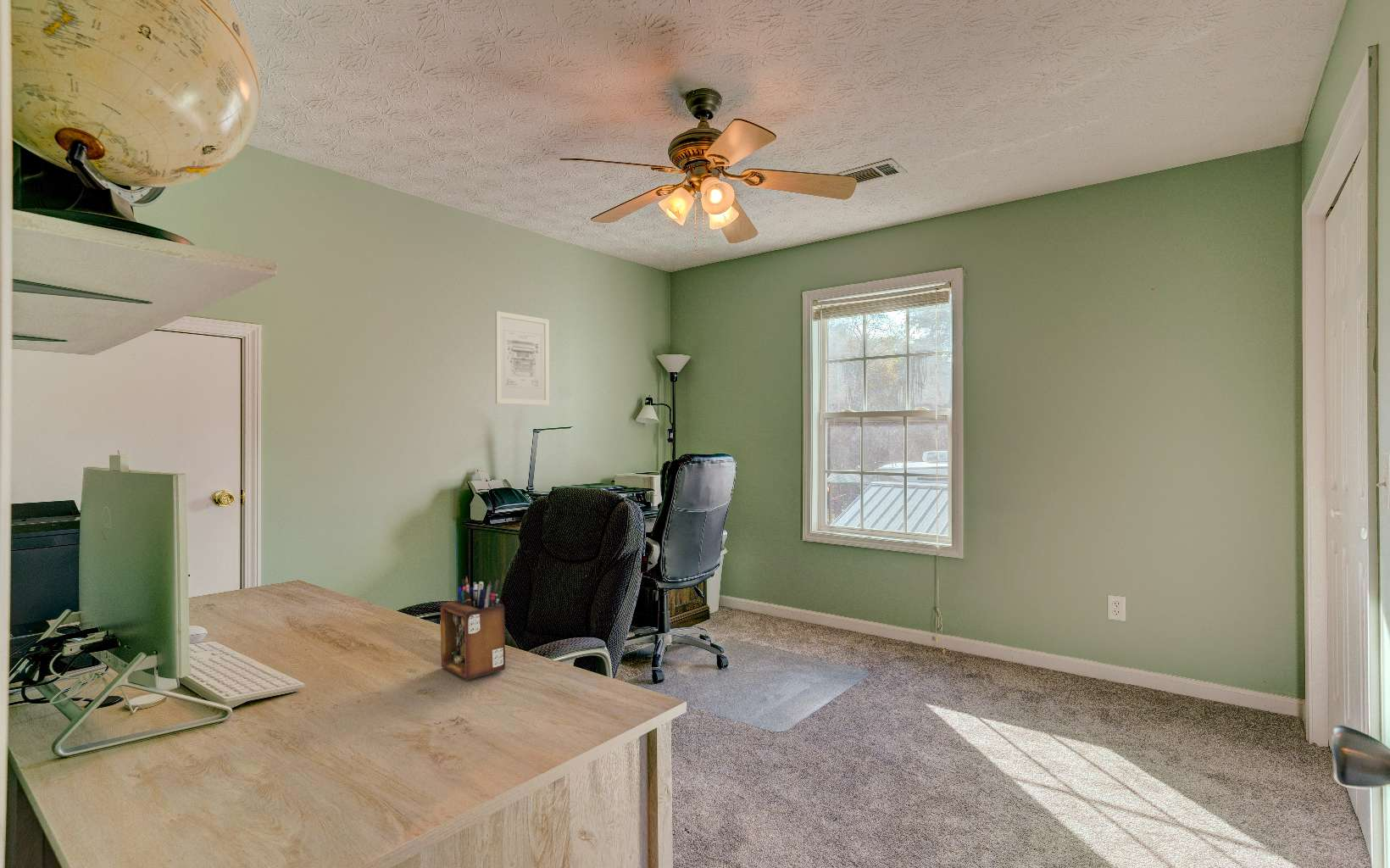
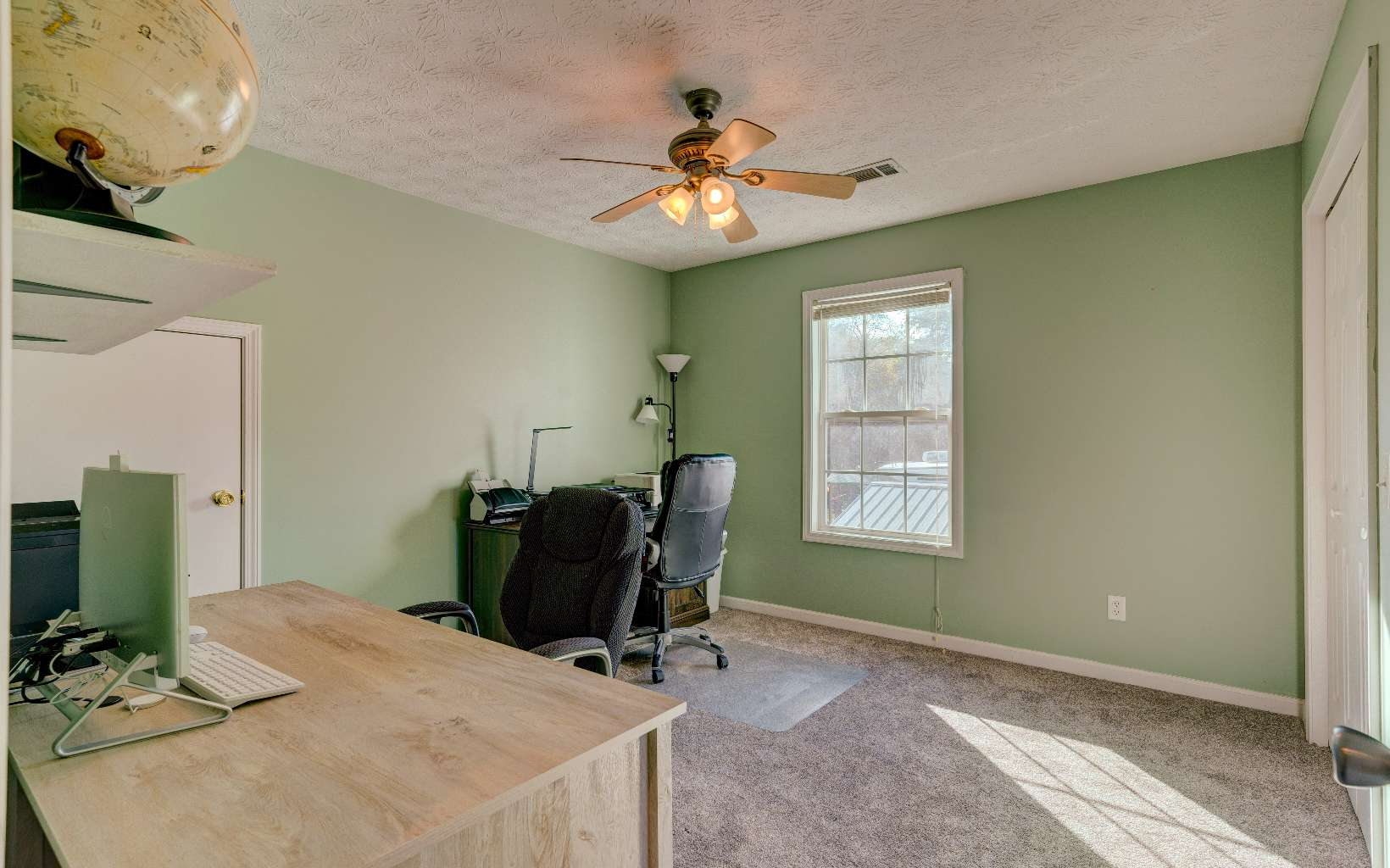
- wall art [494,310,550,406]
- desk organizer [439,575,506,681]
